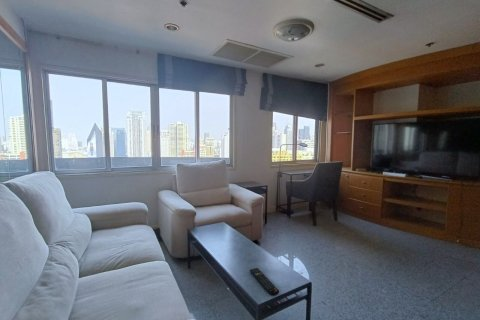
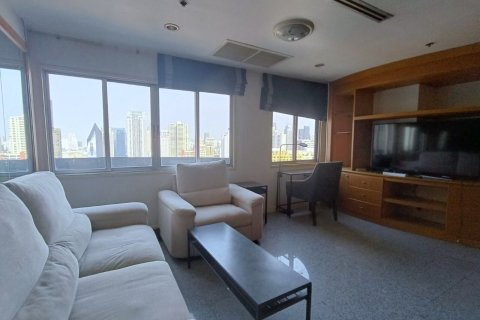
- remote control [249,267,280,297]
